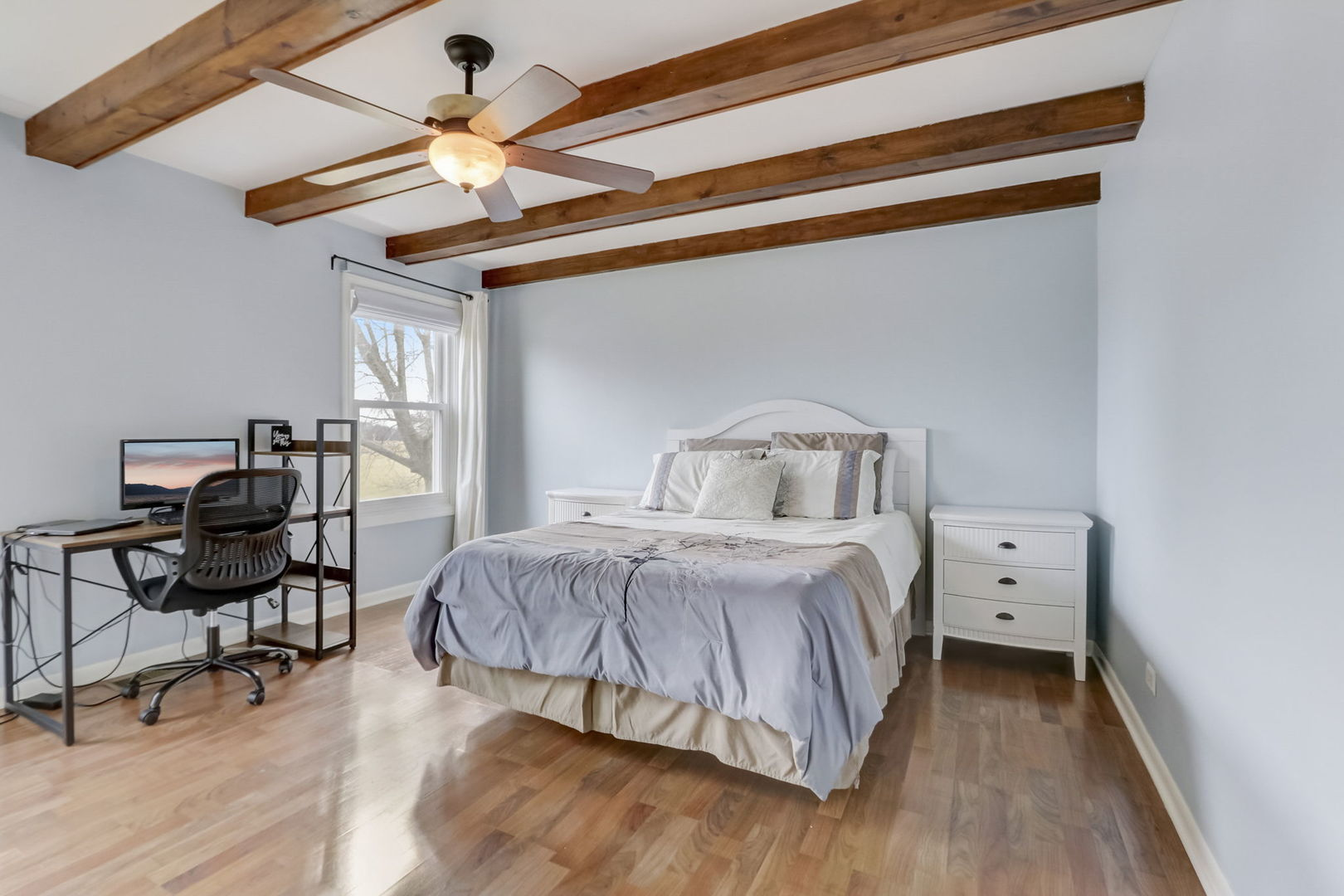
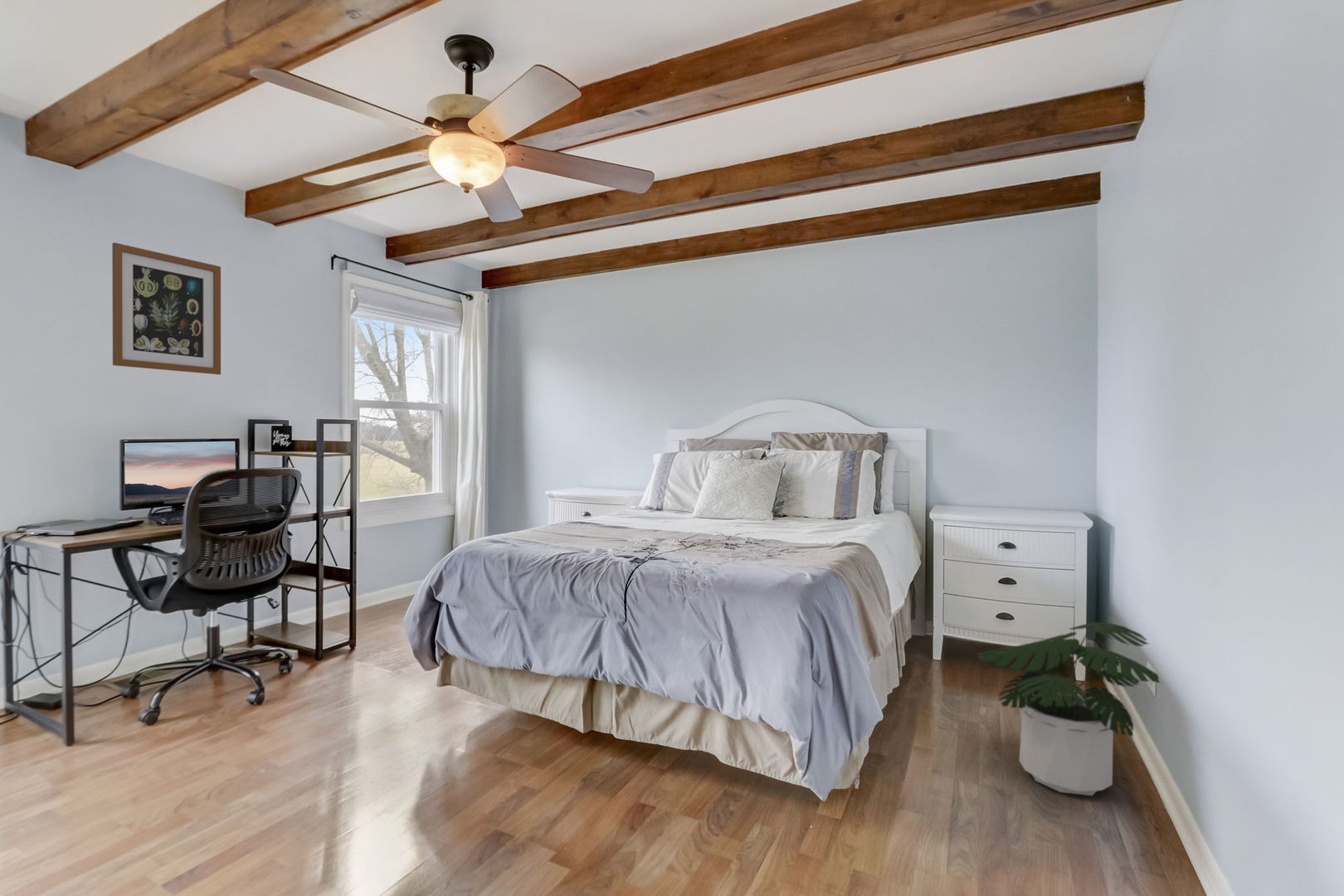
+ wall art [111,241,222,375]
+ potted plant [976,621,1161,796]
